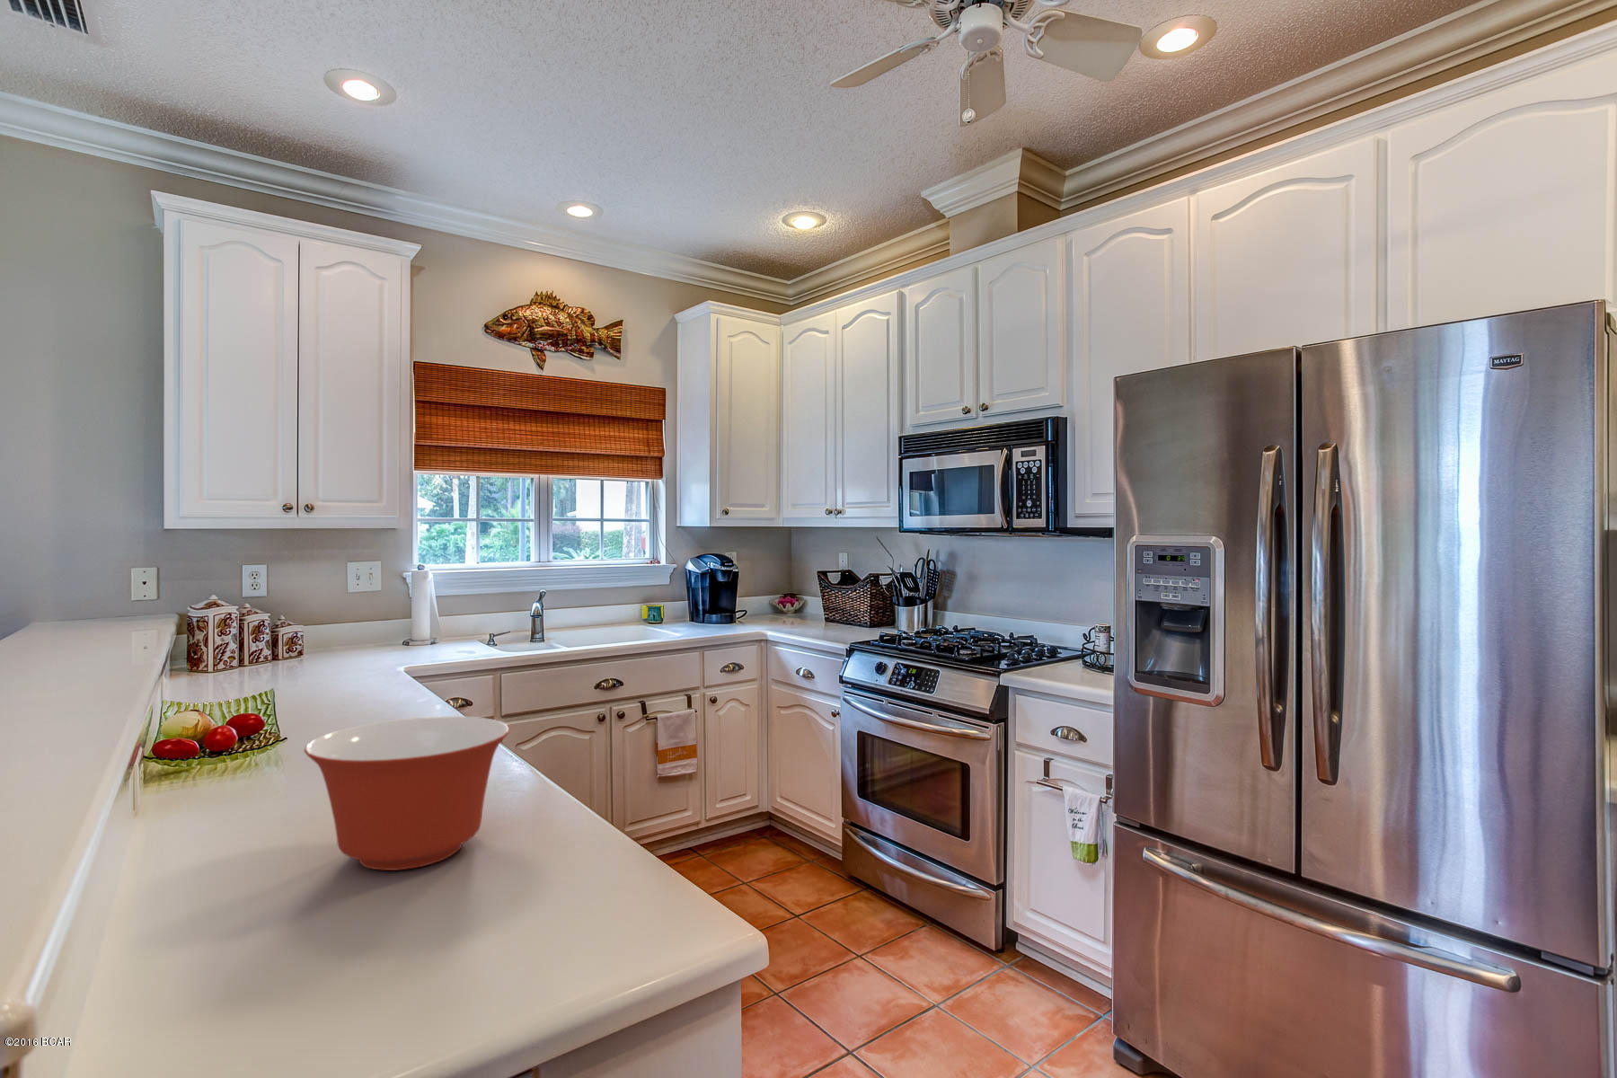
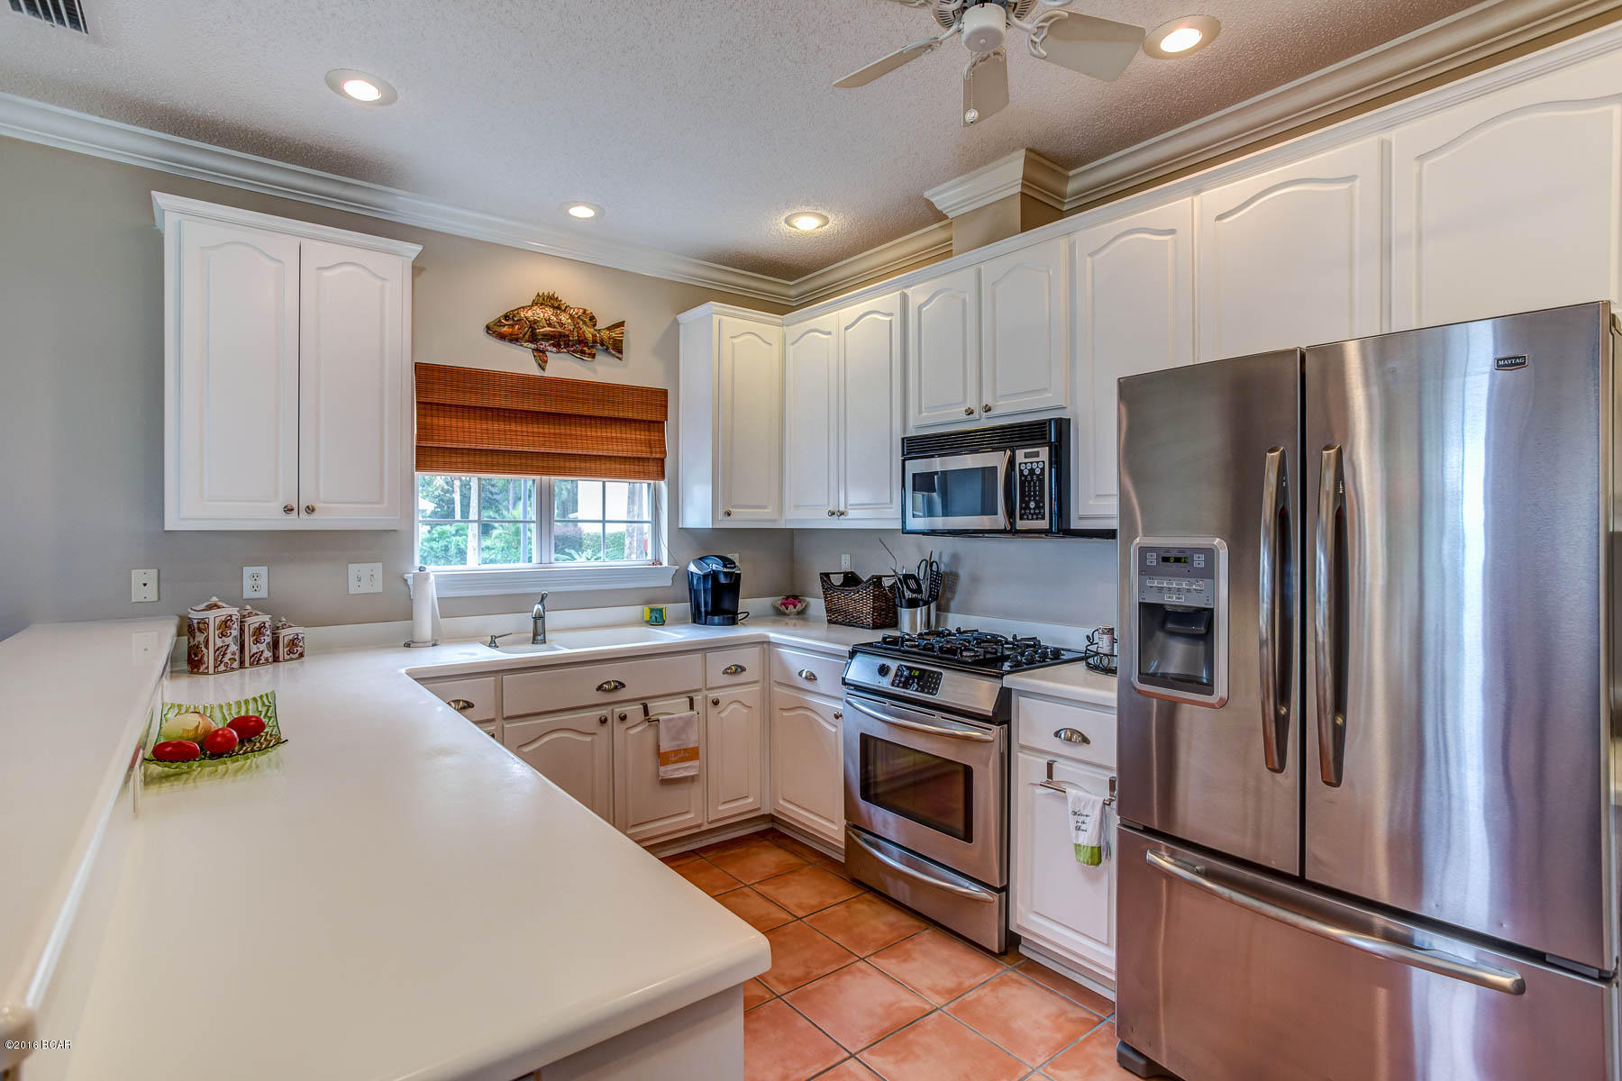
- mixing bowl [303,715,510,871]
